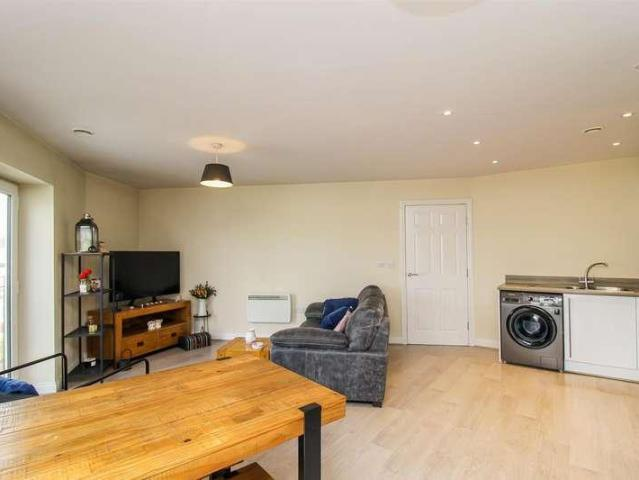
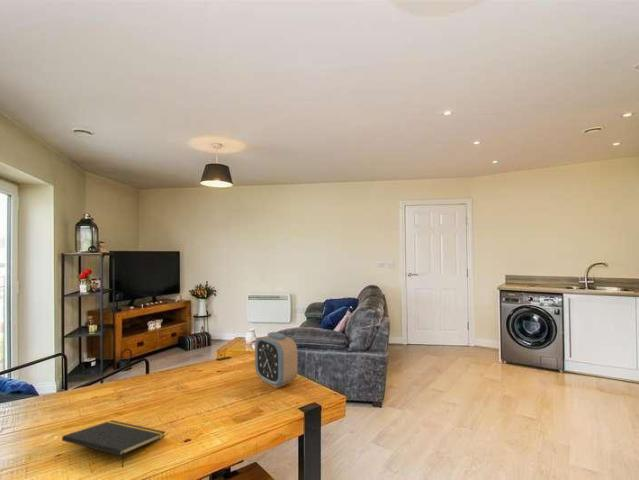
+ notepad [61,419,166,469]
+ alarm clock [254,331,299,389]
